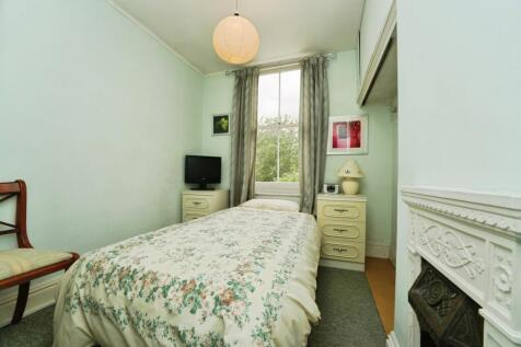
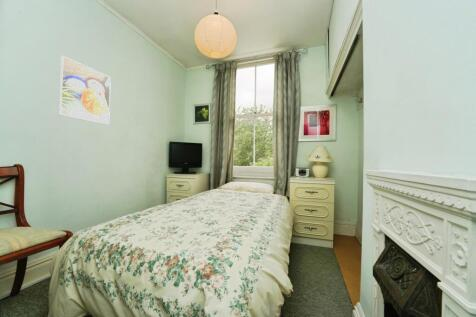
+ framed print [58,55,112,126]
